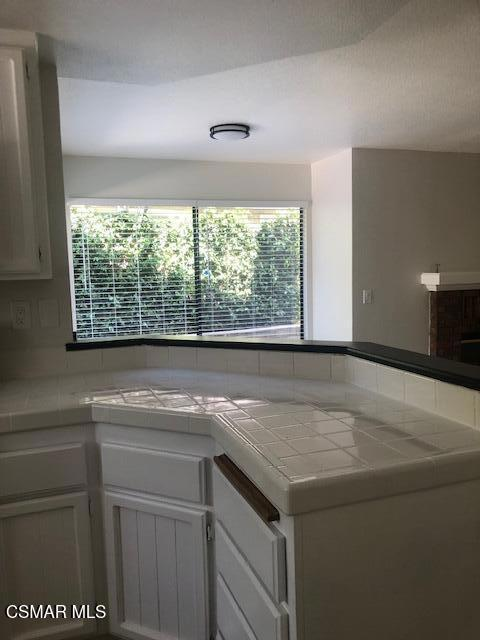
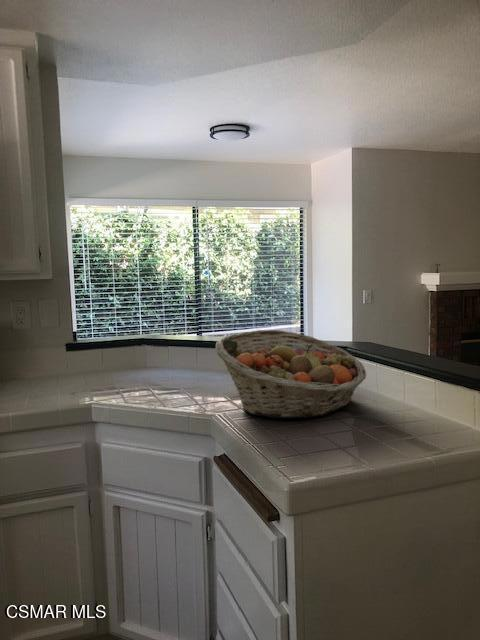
+ fruit basket [214,329,367,419]
